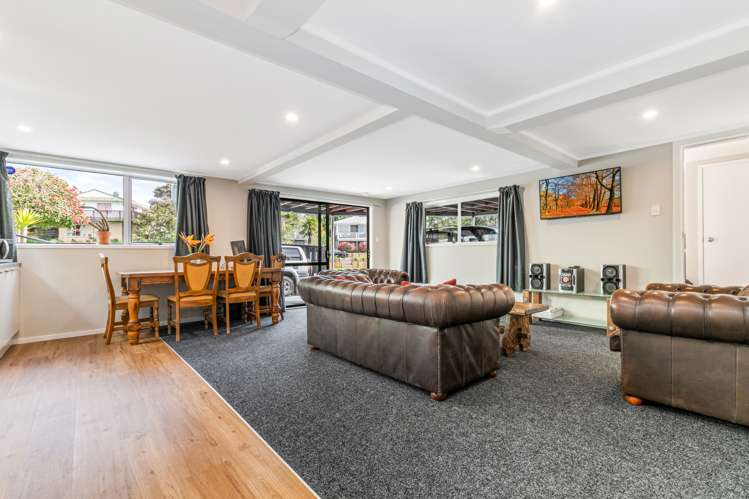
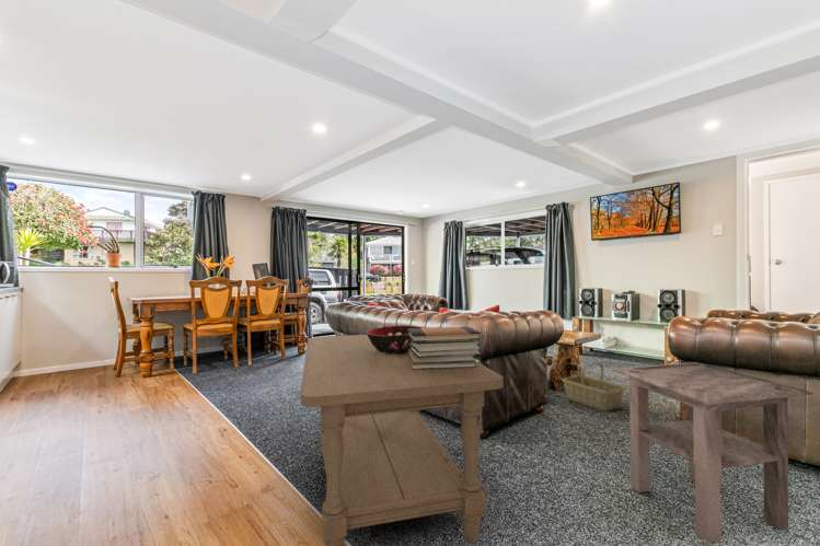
+ decorative bowl [365,325,424,353]
+ coffee table [299,332,505,546]
+ side table [611,361,815,544]
+ book stack [407,326,482,370]
+ basket [562,362,626,413]
